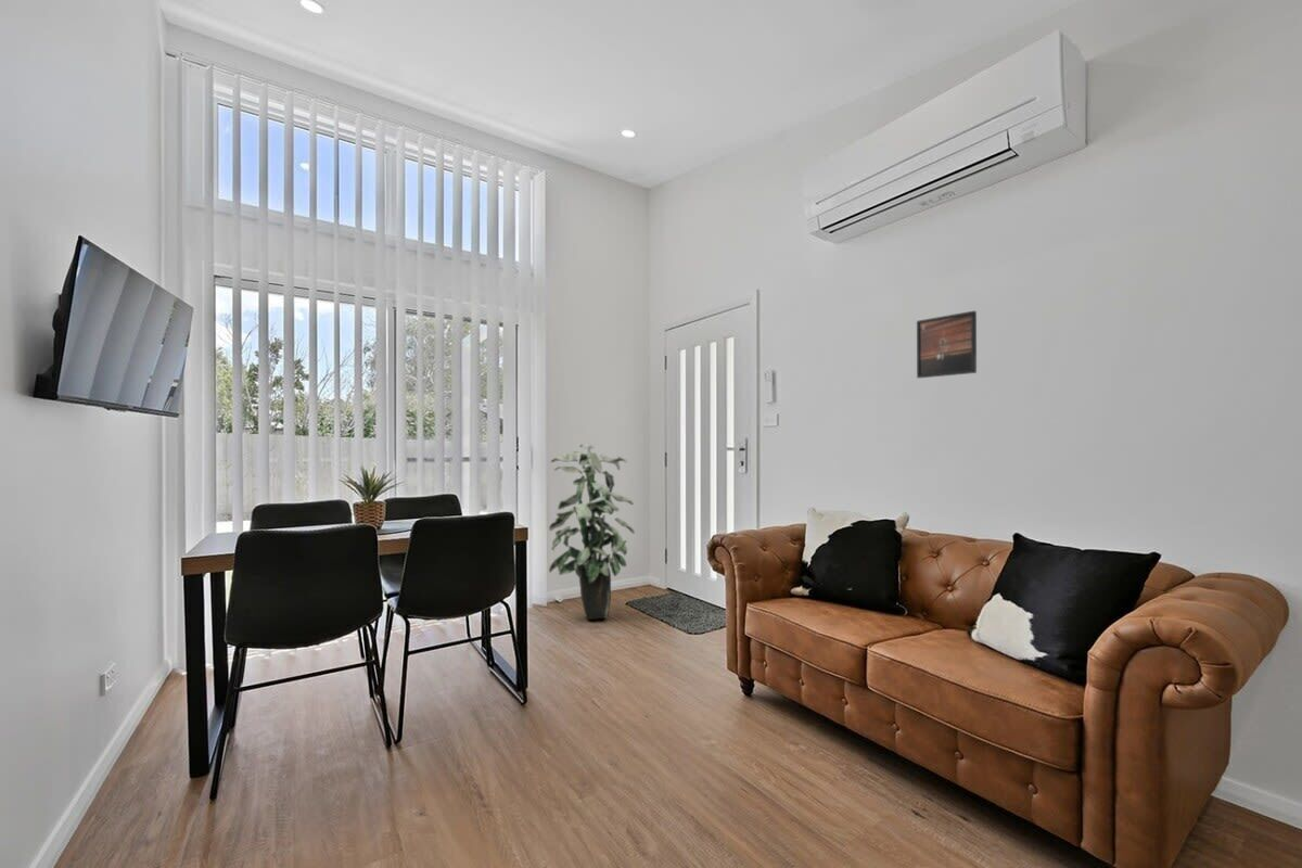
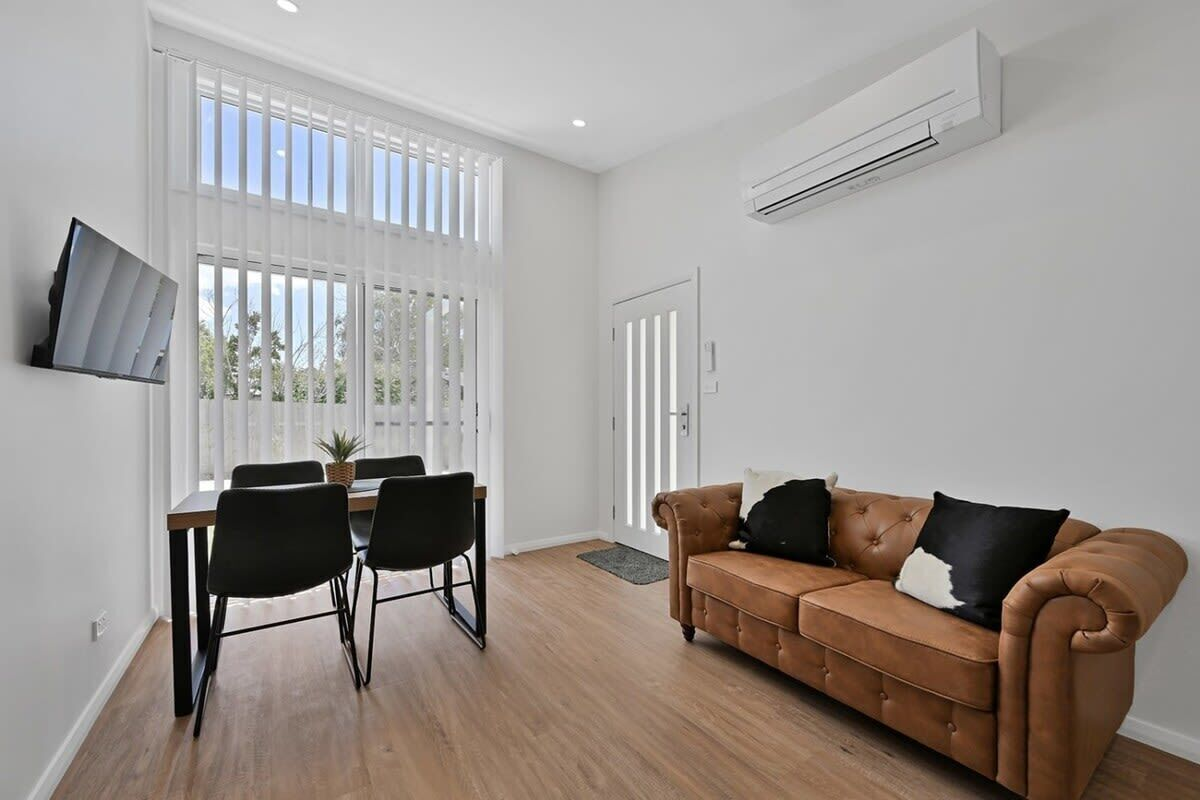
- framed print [916,310,978,380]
- indoor plant [548,443,636,621]
